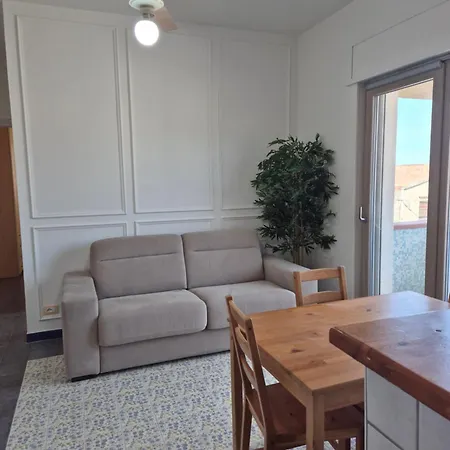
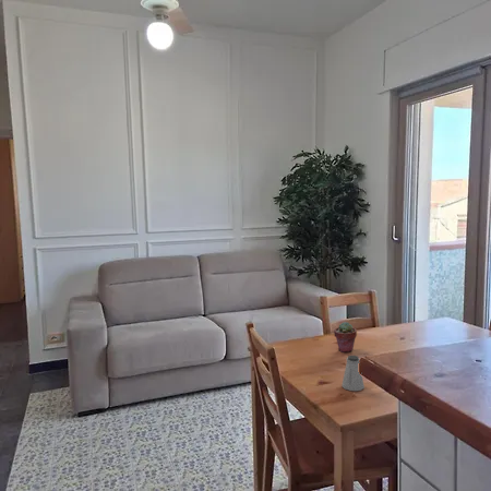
+ saltshaker [342,355,366,392]
+ potted succulent [333,321,358,354]
